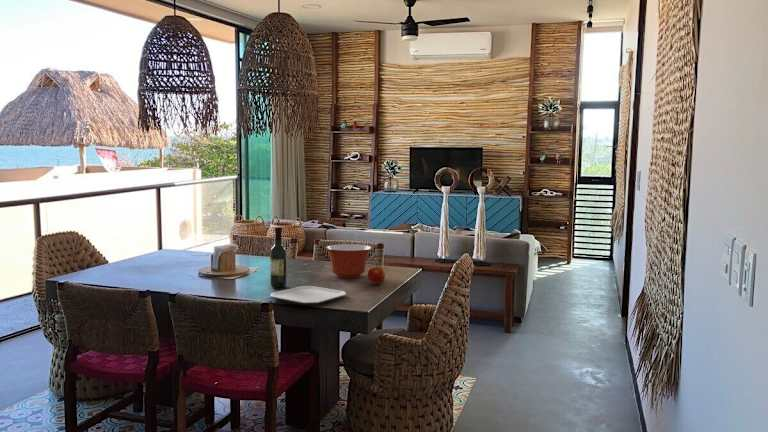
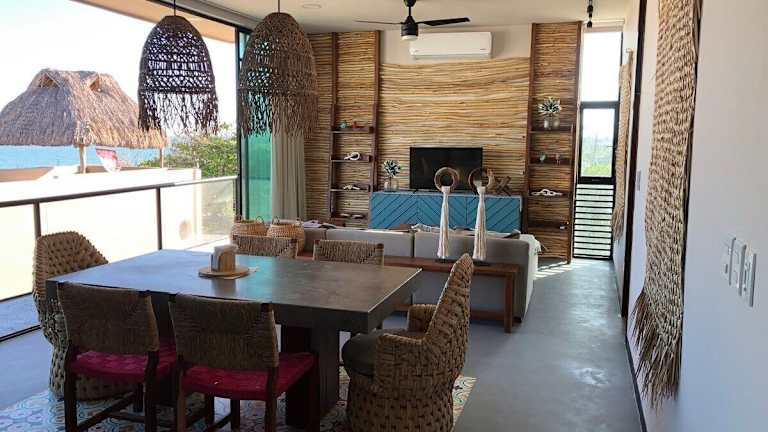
- plate [269,285,347,306]
- mixing bowl [325,243,372,279]
- wine bottle [269,226,288,289]
- apple [367,264,386,286]
